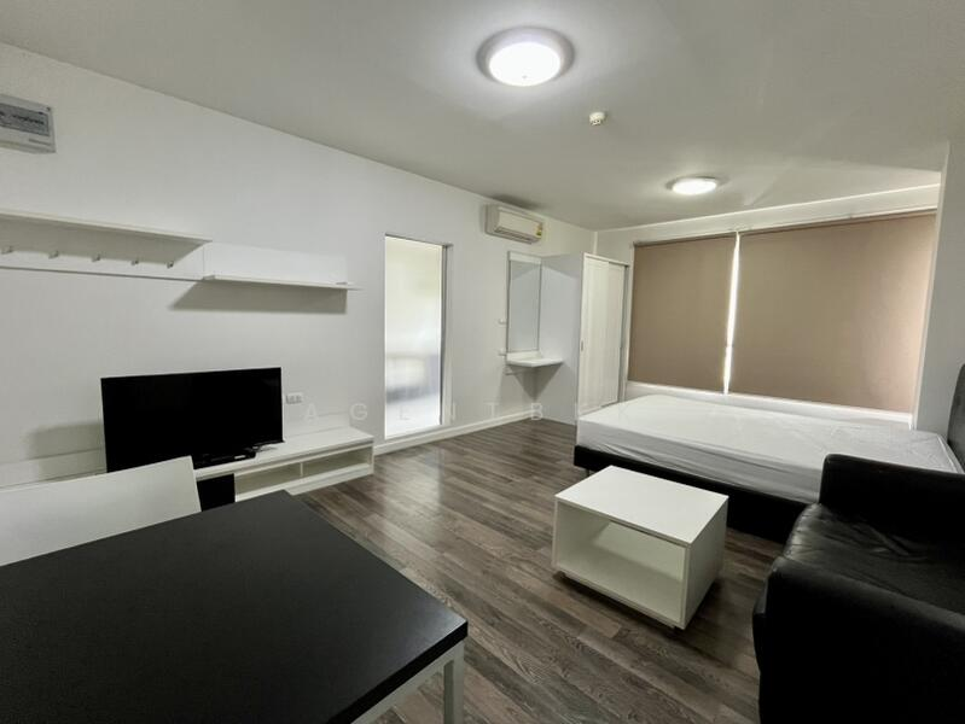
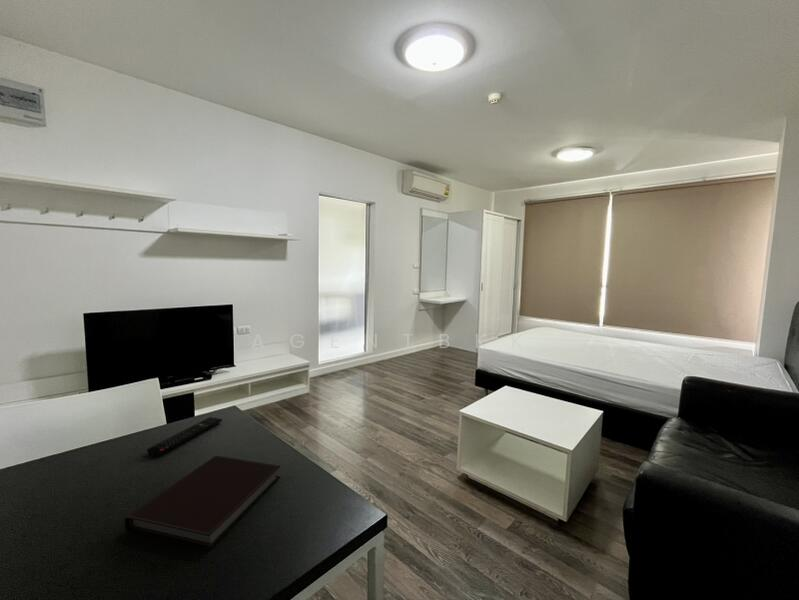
+ notebook [124,455,282,551]
+ remote control [146,416,223,457]
